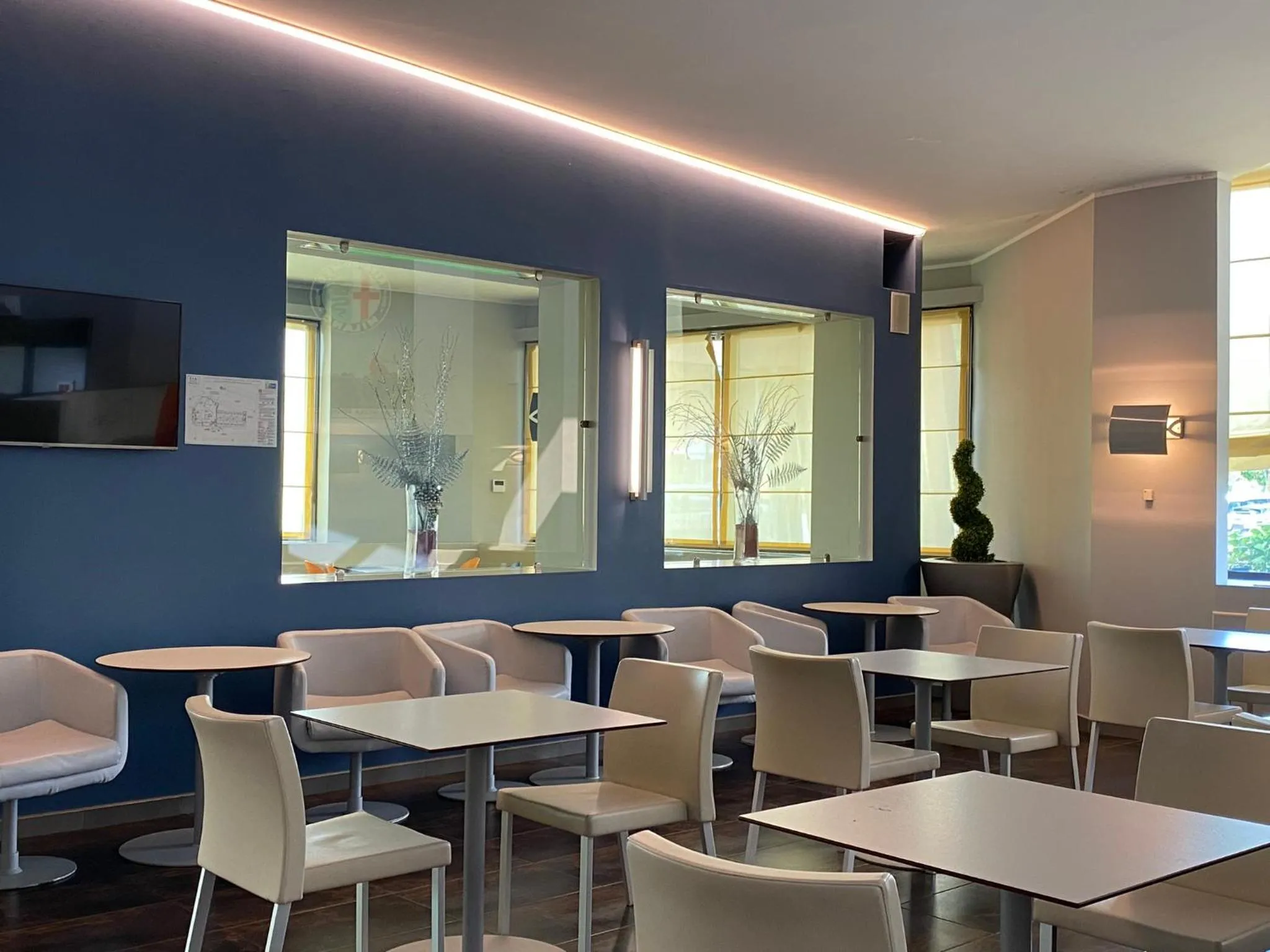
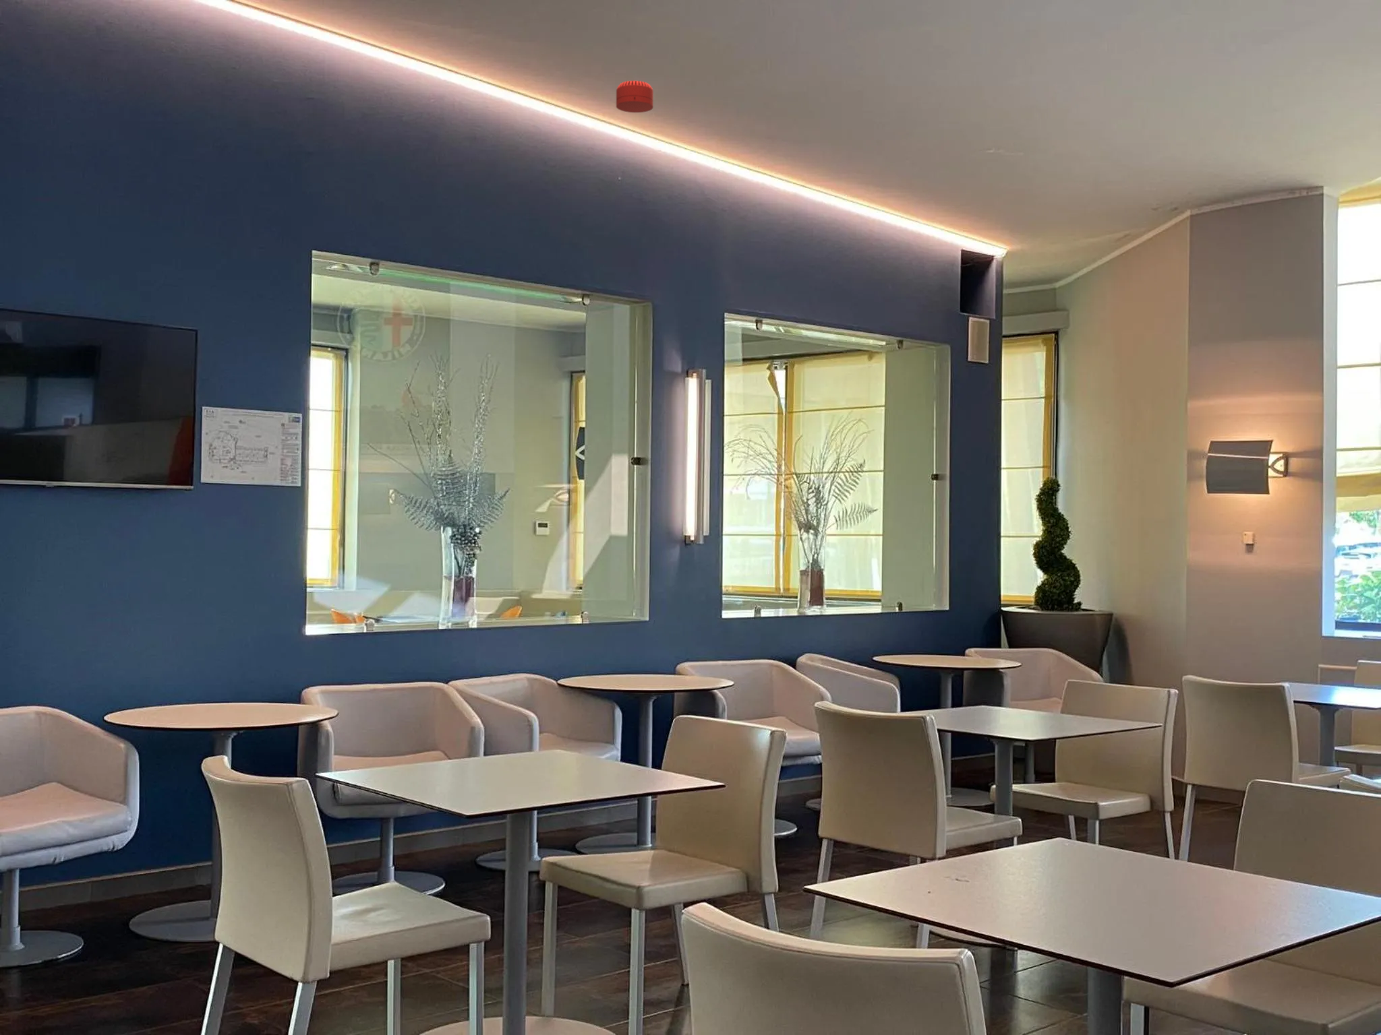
+ smoke detector [615,80,655,113]
